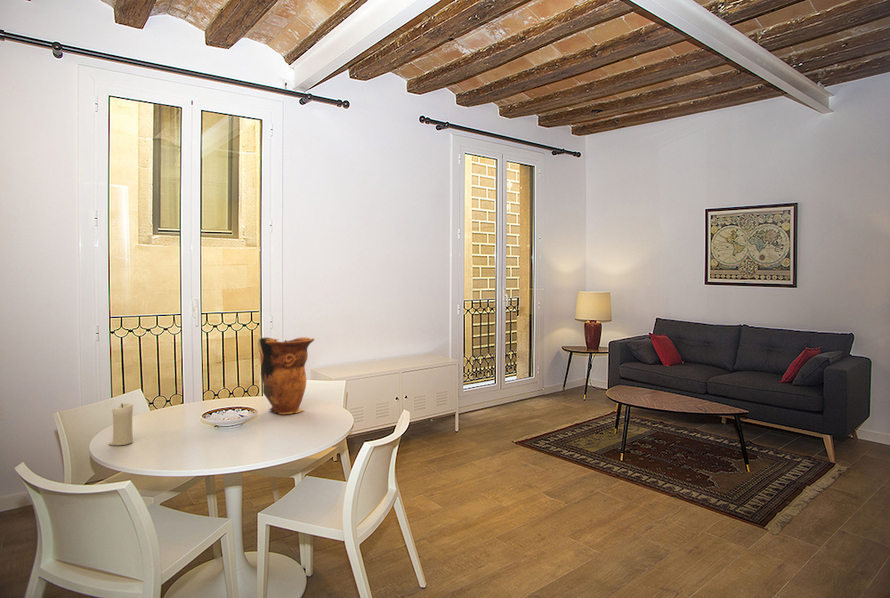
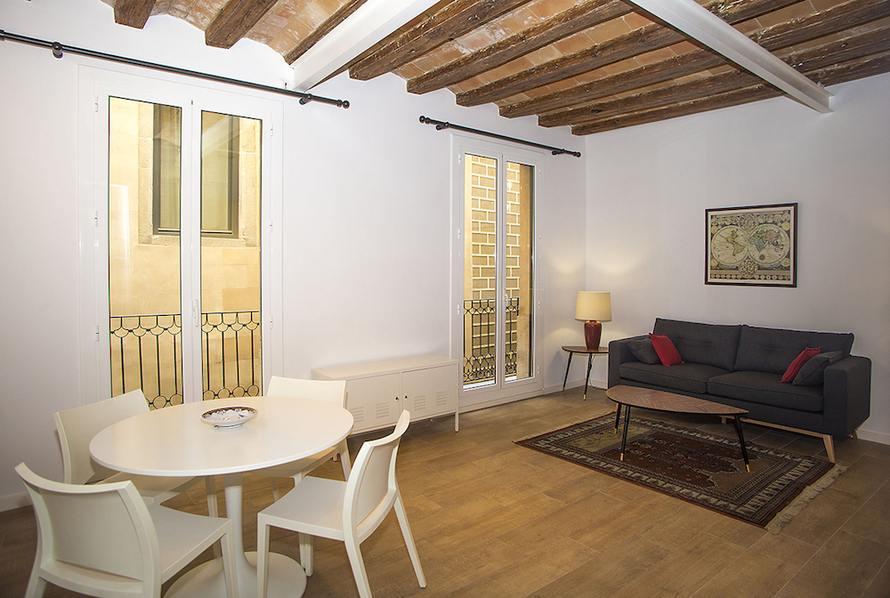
- decorative vase [257,336,316,415]
- candle [108,402,134,446]
